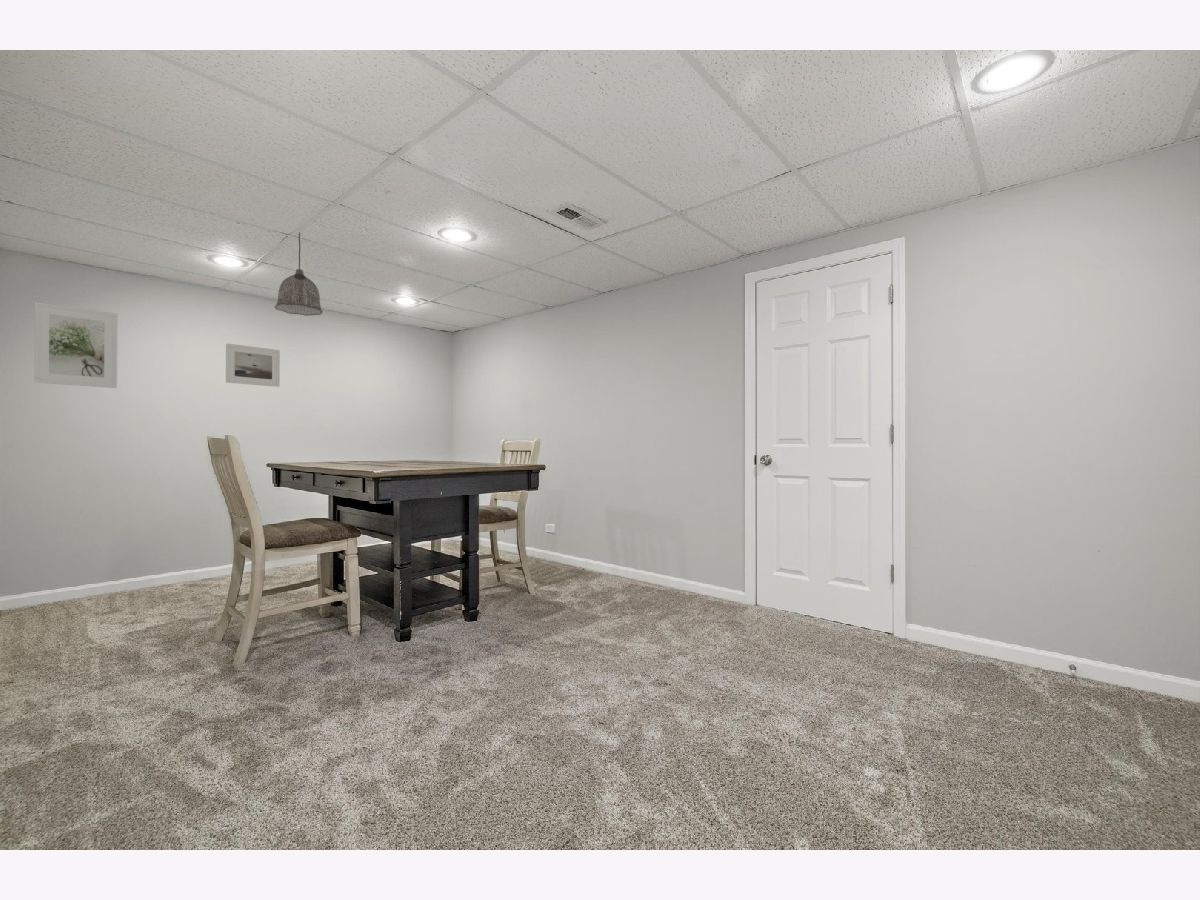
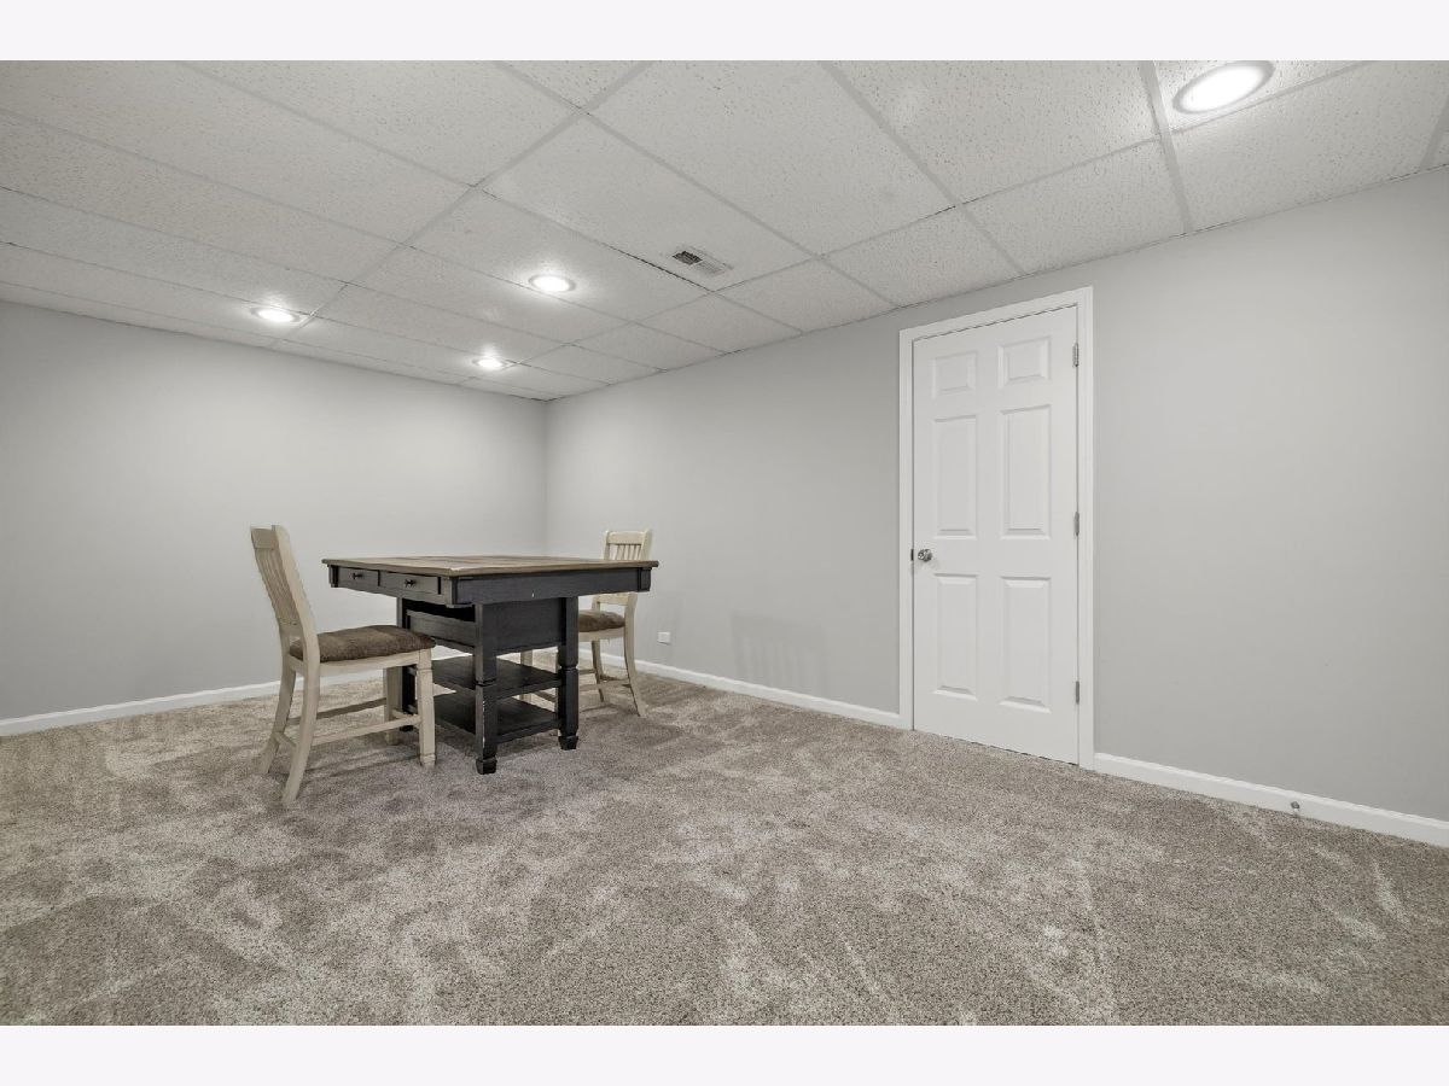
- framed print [33,301,118,389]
- pendant lamp [274,232,324,317]
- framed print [225,343,281,388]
